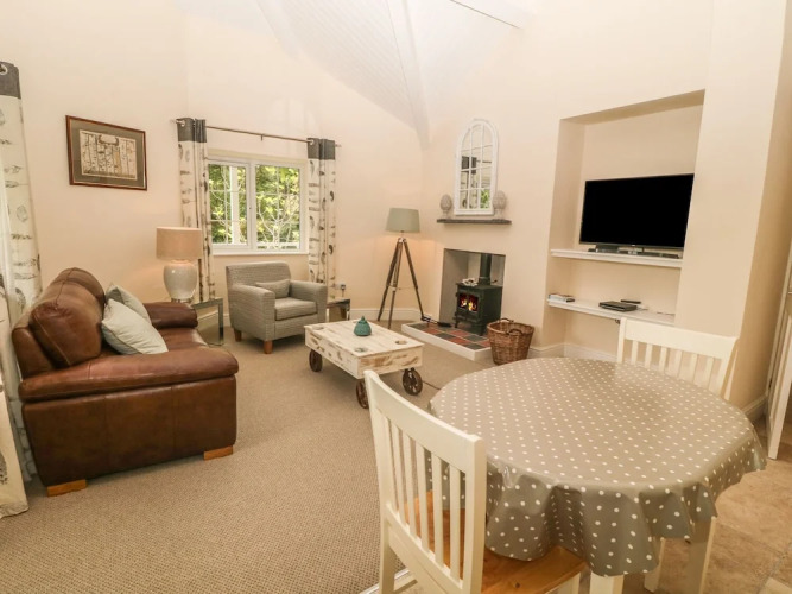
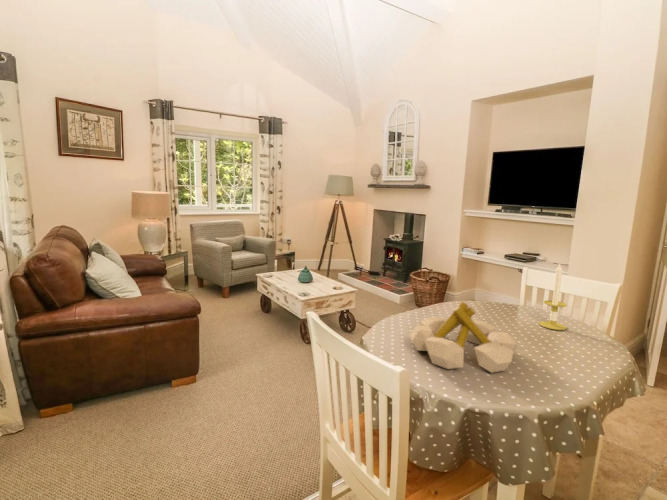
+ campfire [408,301,518,374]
+ candle [538,263,568,331]
